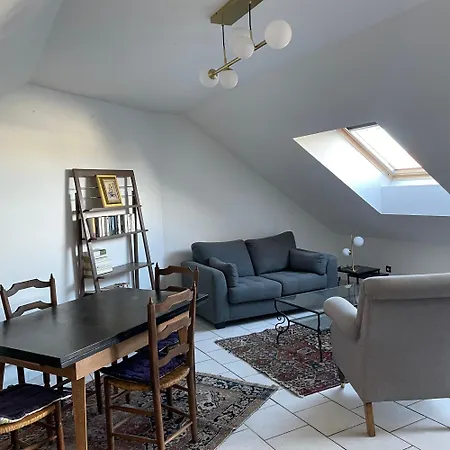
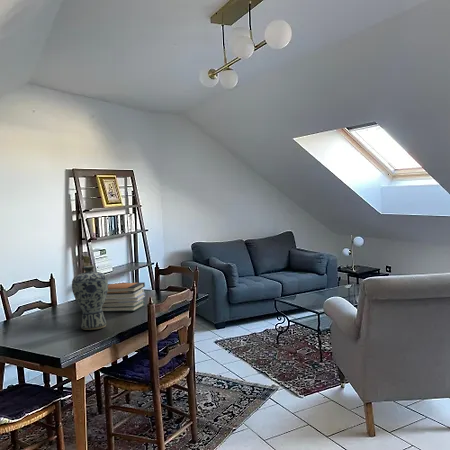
+ book stack [102,281,146,313]
+ vase [71,265,109,331]
